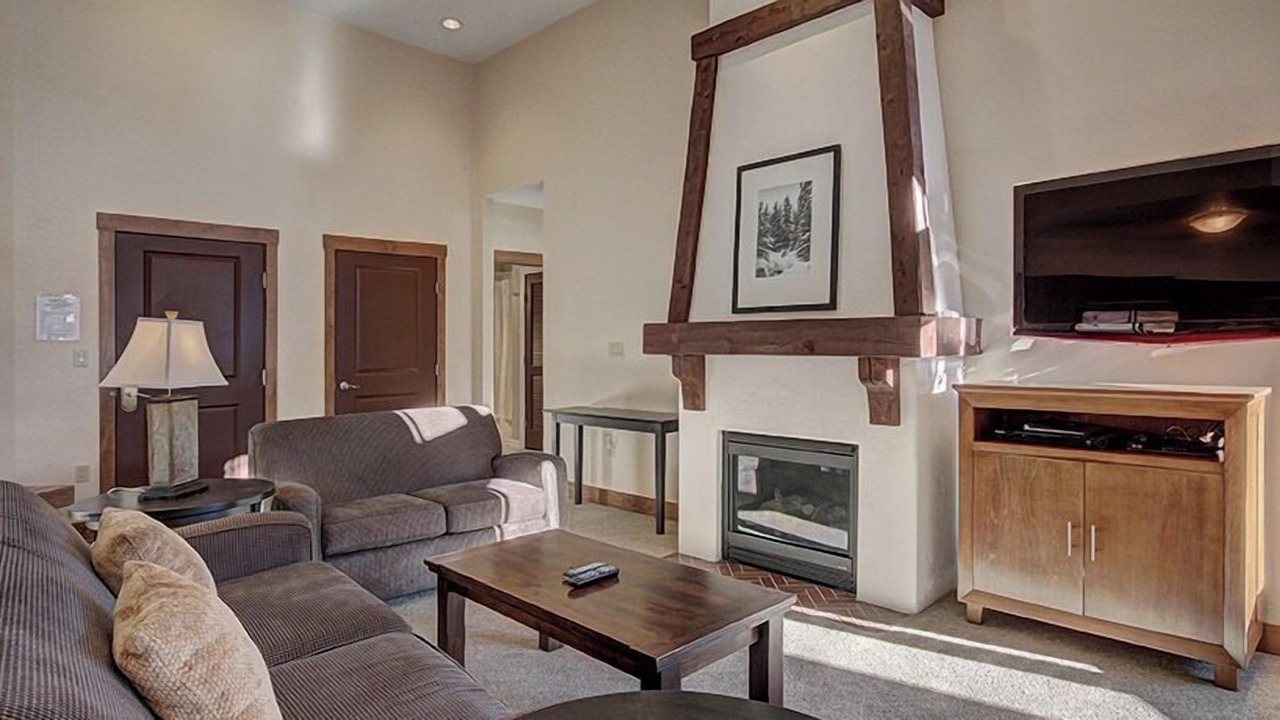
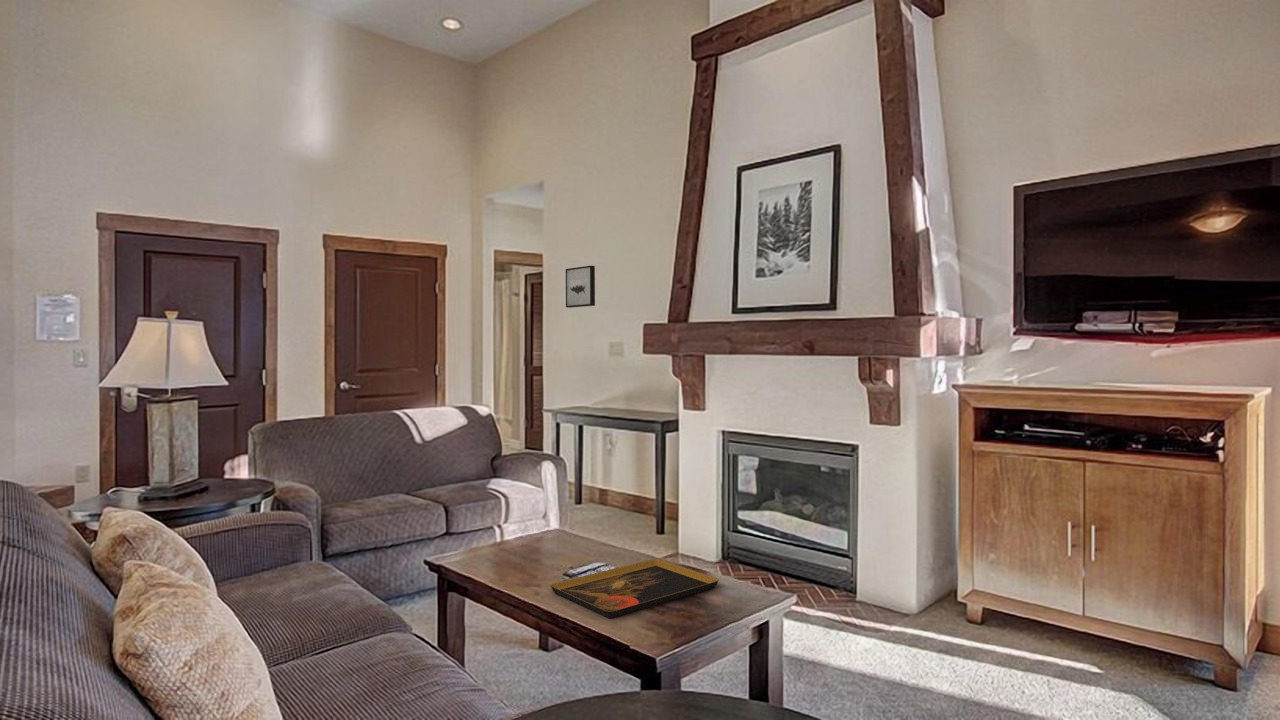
+ wall art [565,265,596,309]
+ decorative tray [550,558,720,619]
